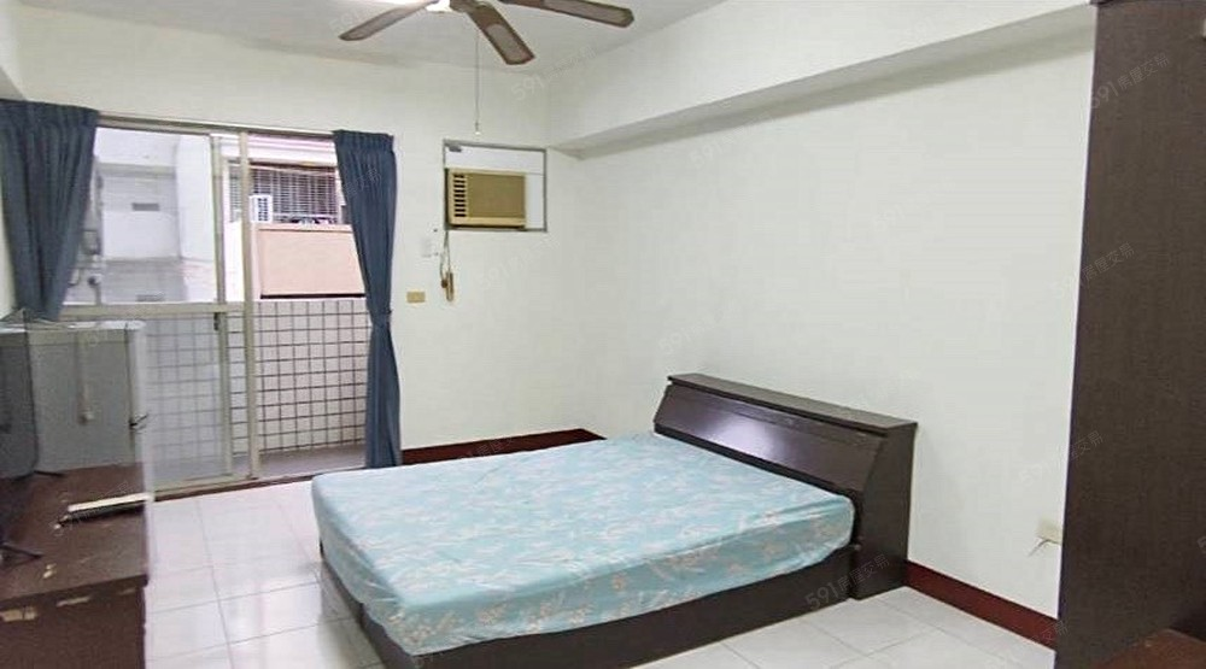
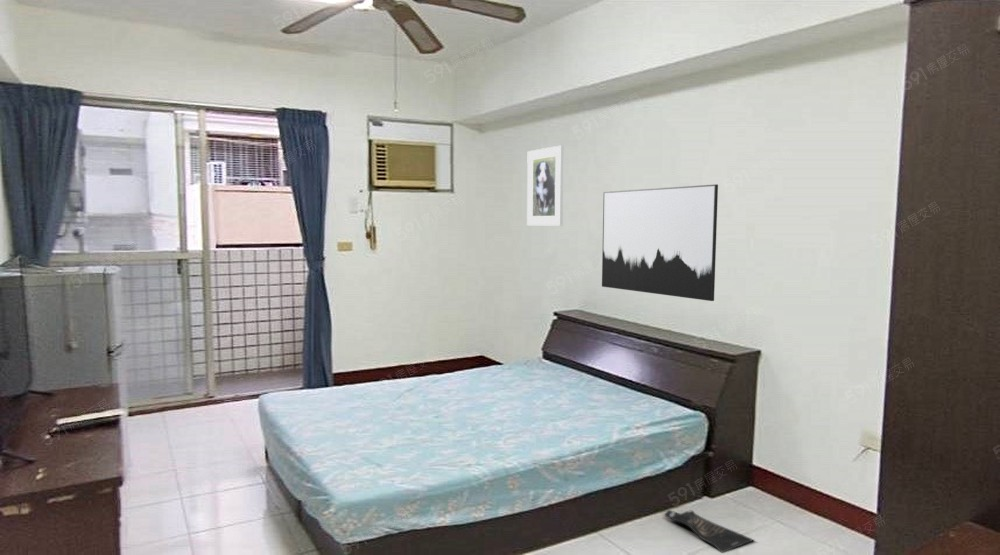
+ wall art [601,183,719,302]
+ bag [663,509,755,554]
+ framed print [526,144,564,226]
